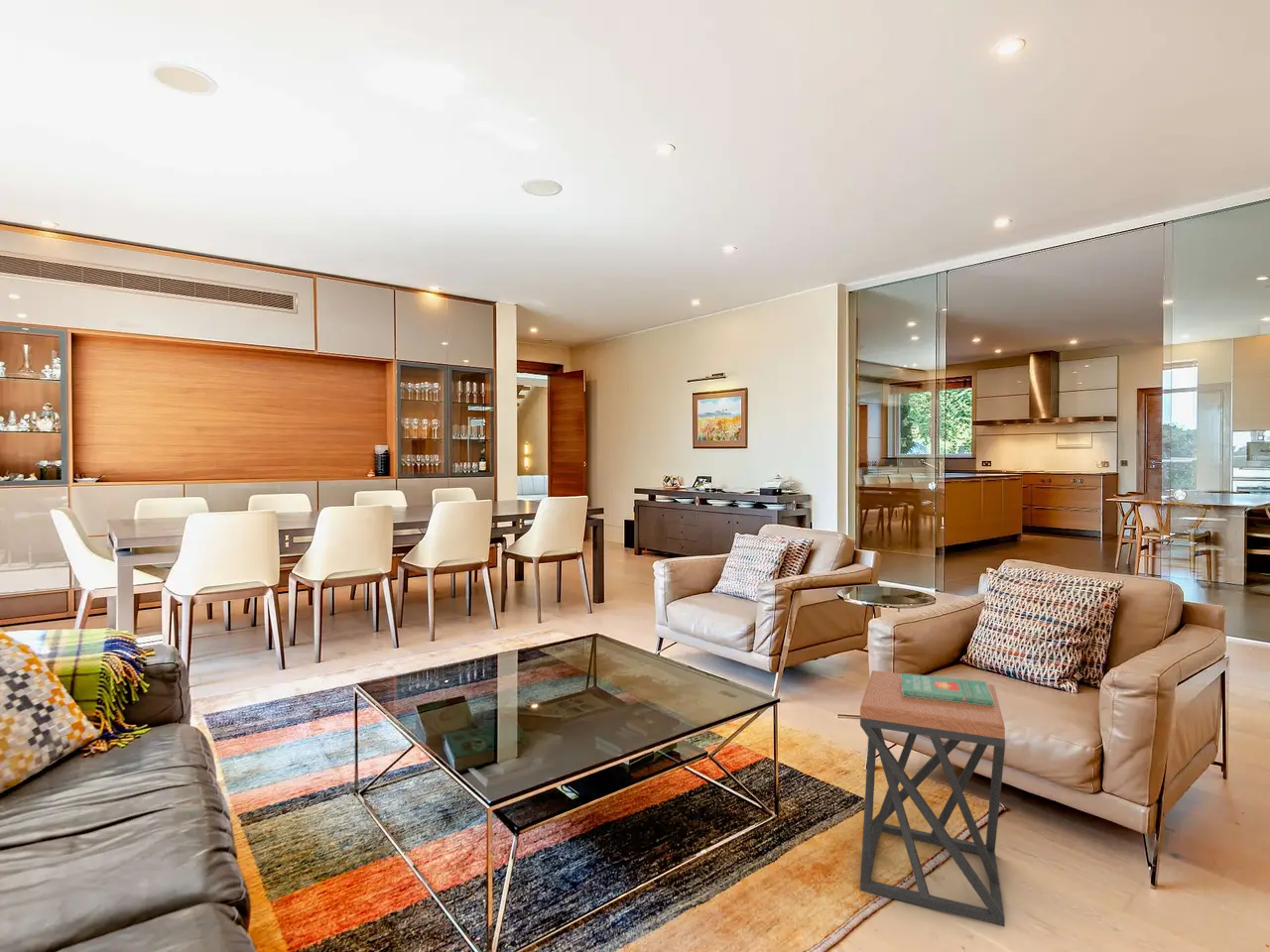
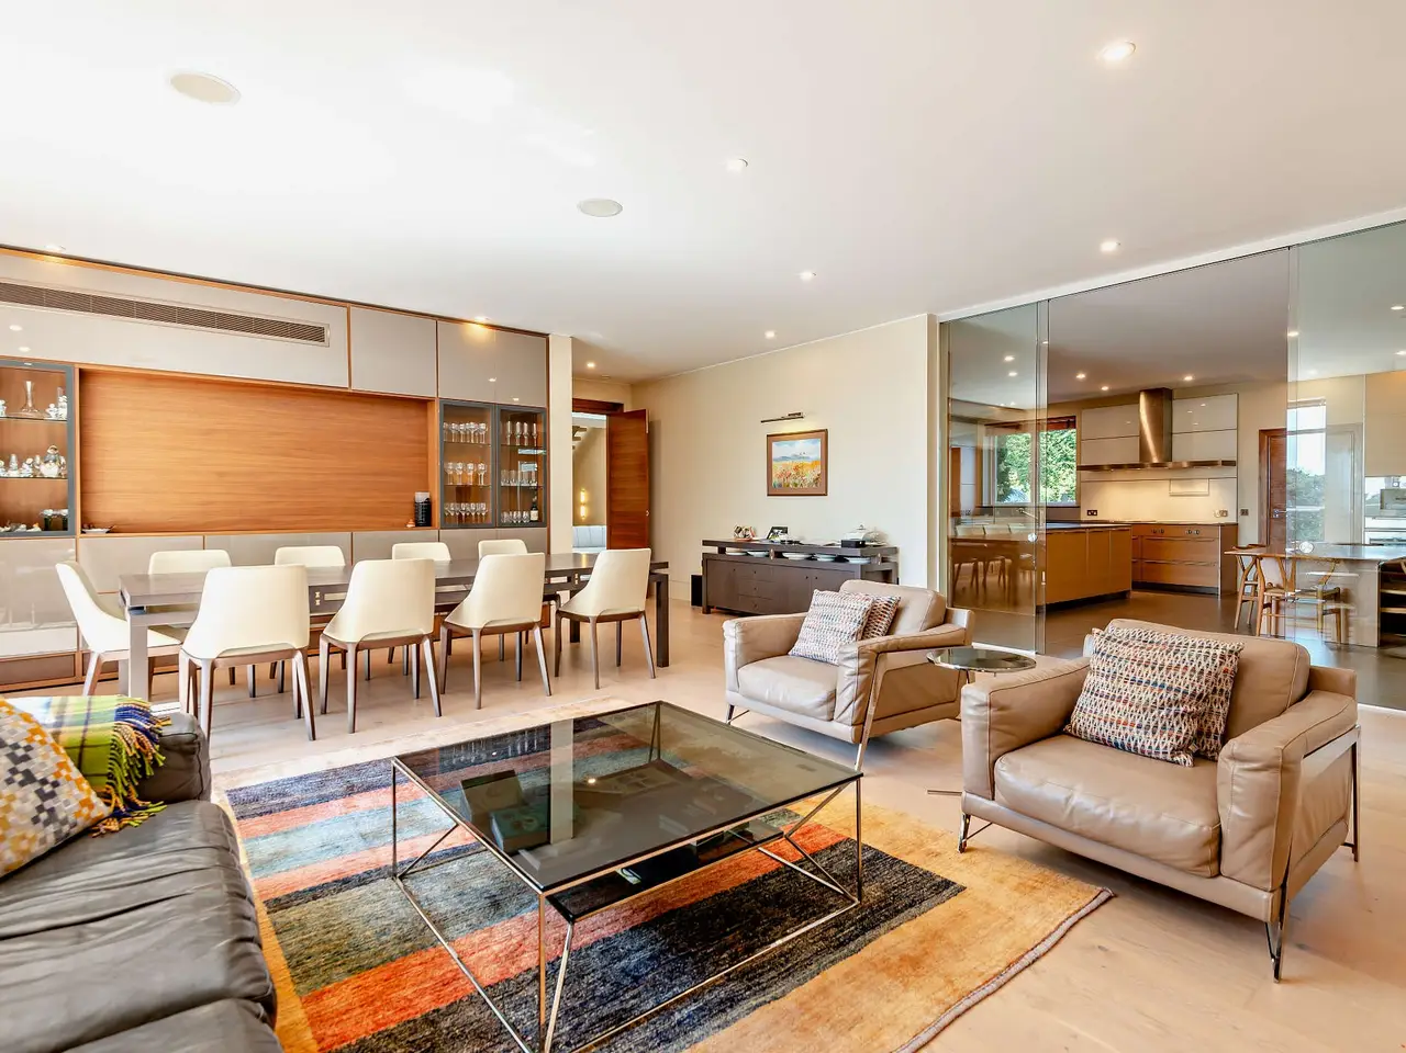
- stool [859,669,1006,928]
- book [901,672,994,706]
